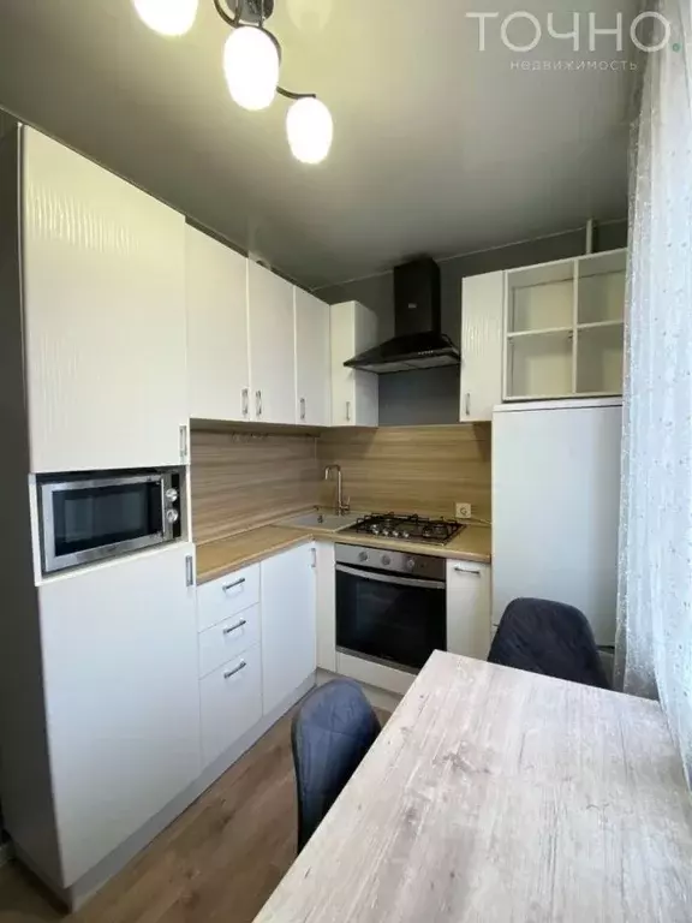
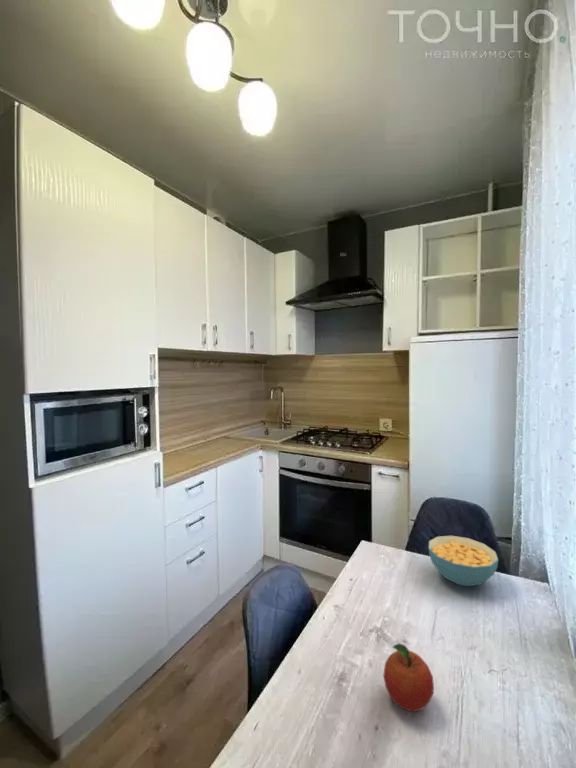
+ cereal bowl [428,535,499,587]
+ fruit [383,642,435,712]
